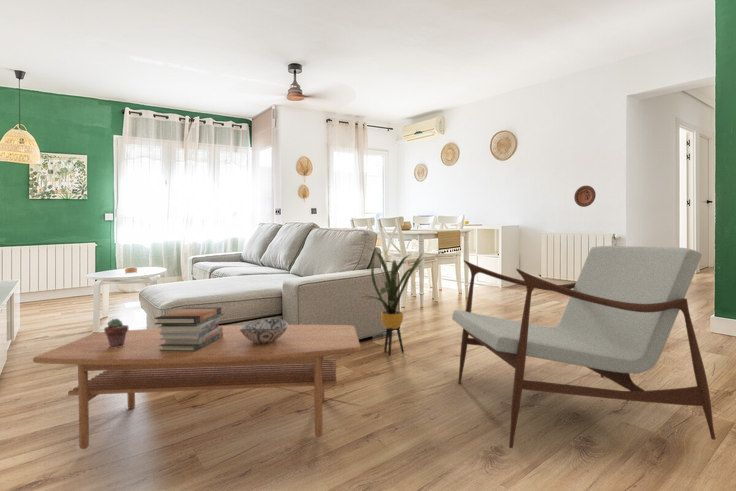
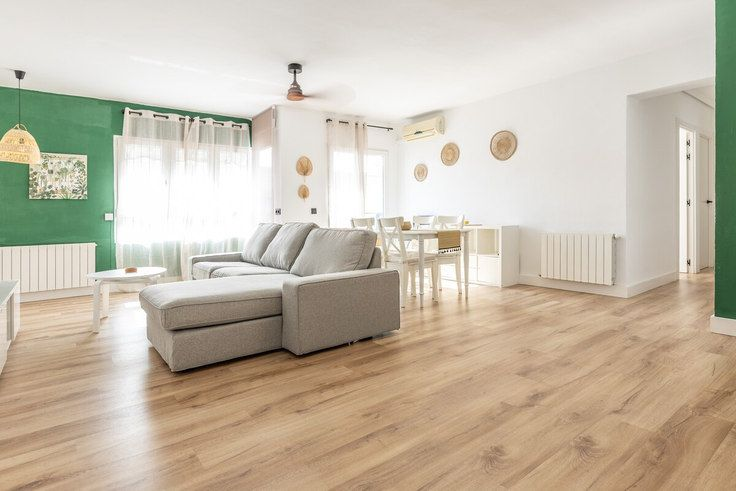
- coffee table [32,324,362,450]
- potted succulent [103,318,130,348]
- armchair [451,245,717,449]
- decorative plate [573,185,597,208]
- house plant [359,247,427,357]
- decorative bowl [239,317,289,344]
- book stack [153,306,224,352]
